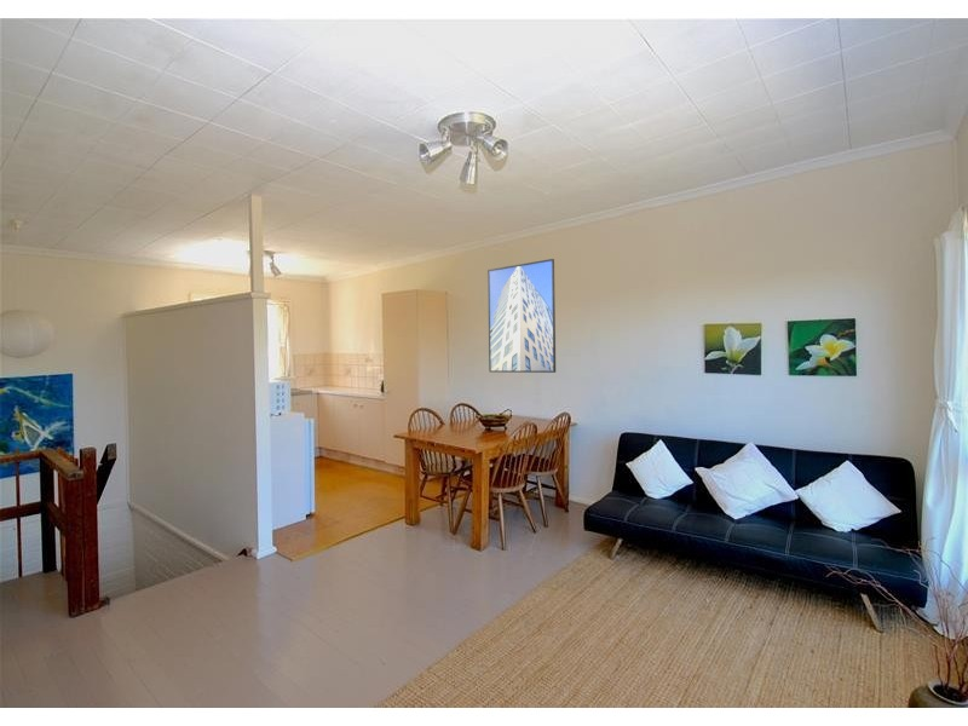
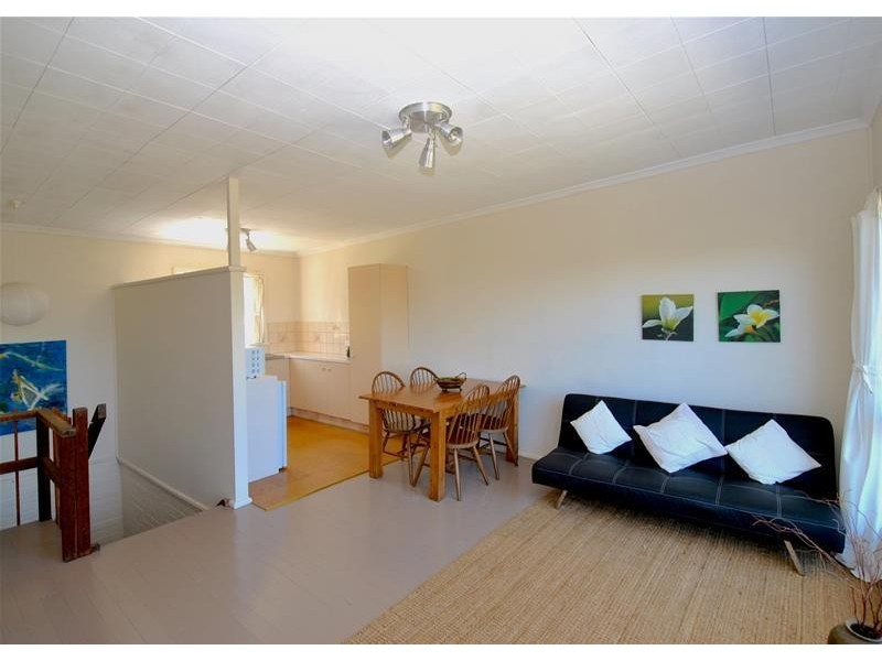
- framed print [486,258,557,374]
